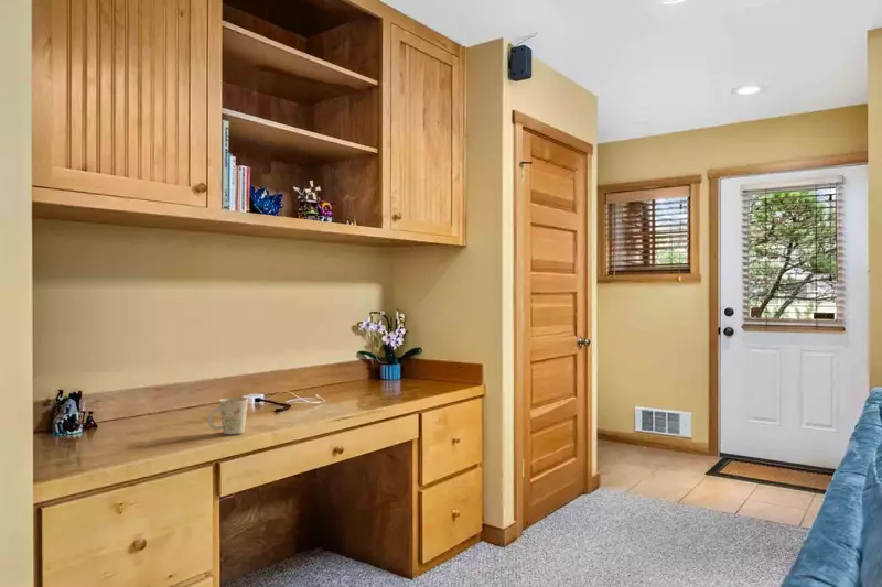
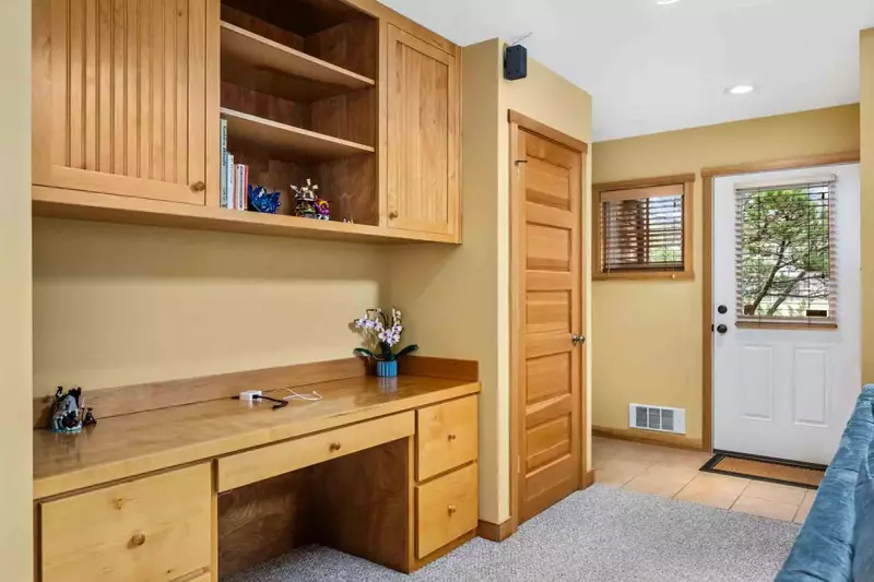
- mug [207,396,249,435]
